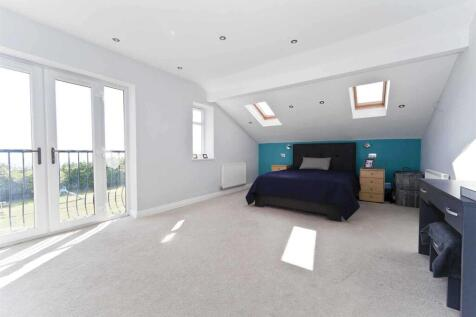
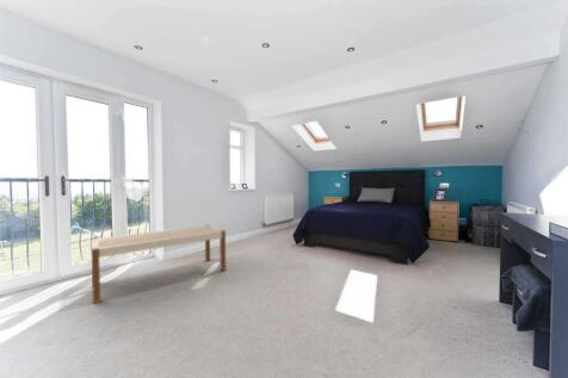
+ bench [89,224,227,304]
